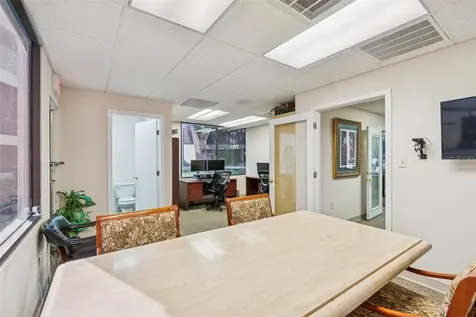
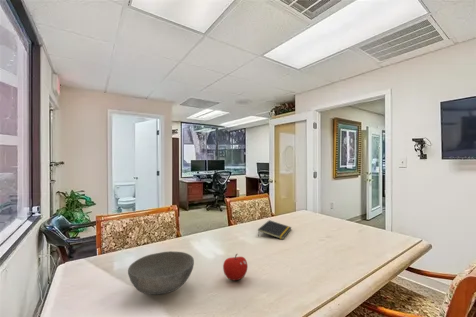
+ fruit [222,253,249,281]
+ notepad [257,219,293,240]
+ bowl [127,250,195,296]
